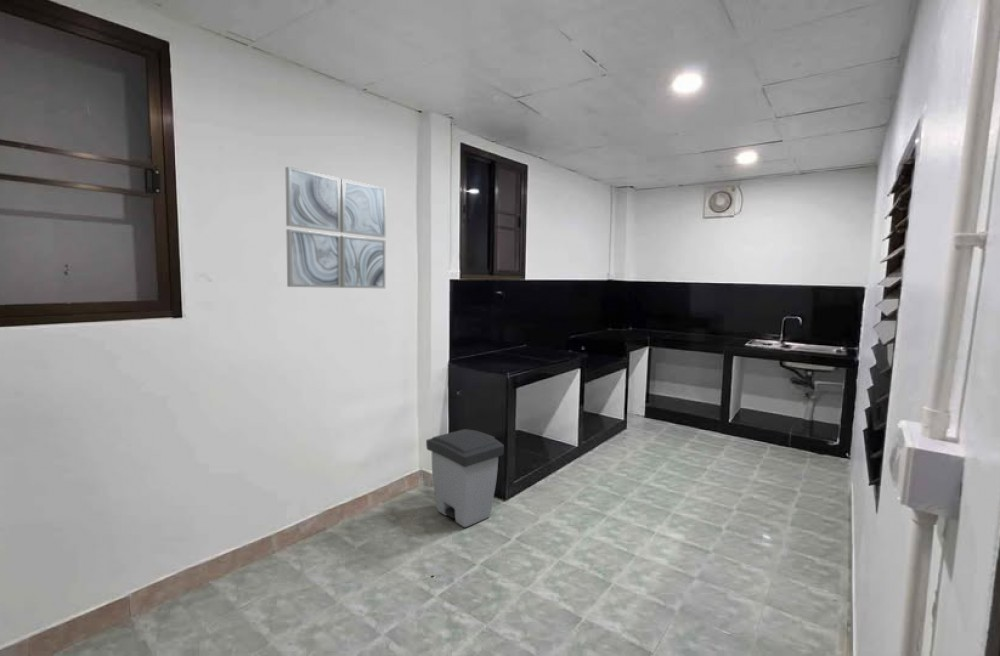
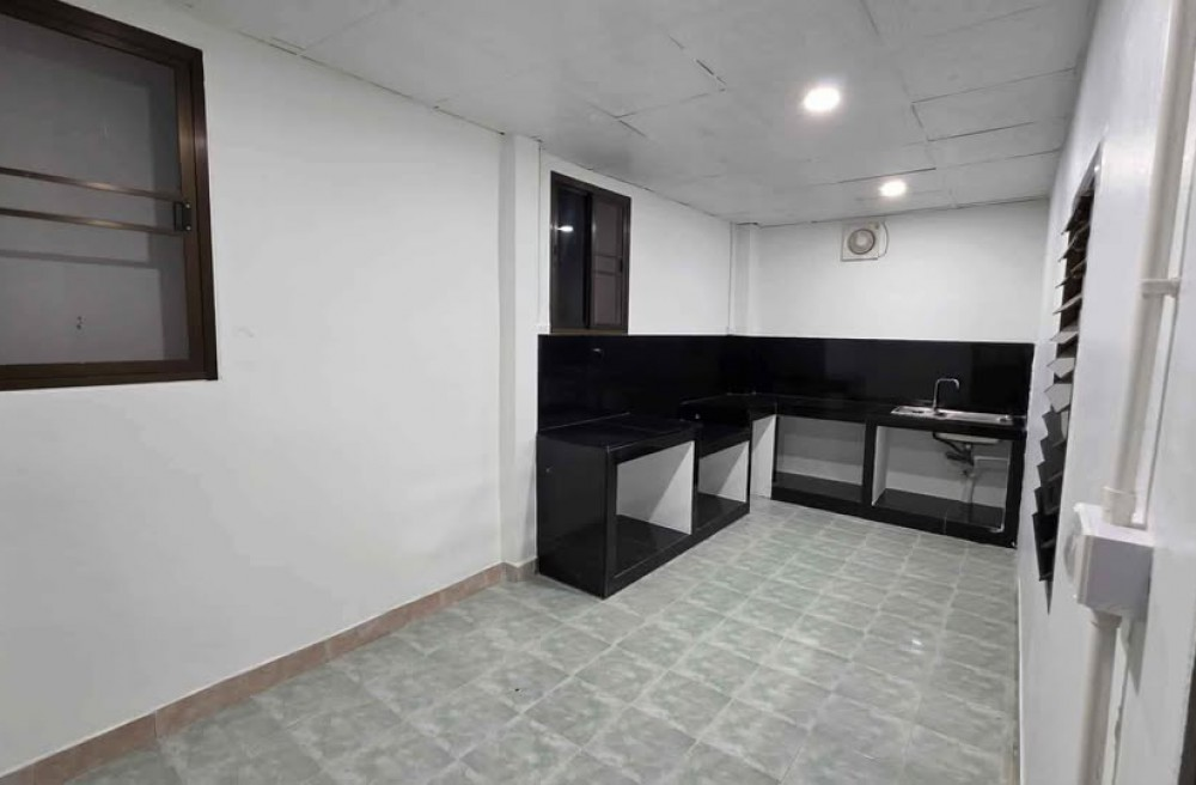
- wall art [284,166,387,289]
- trash can [425,428,505,528]
